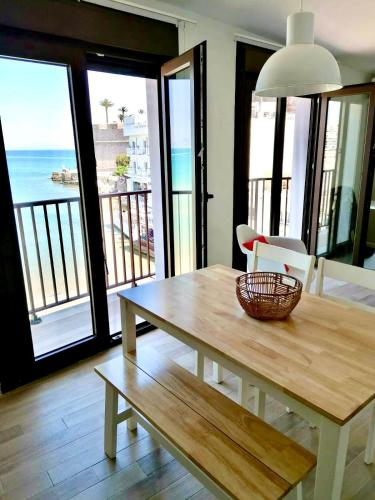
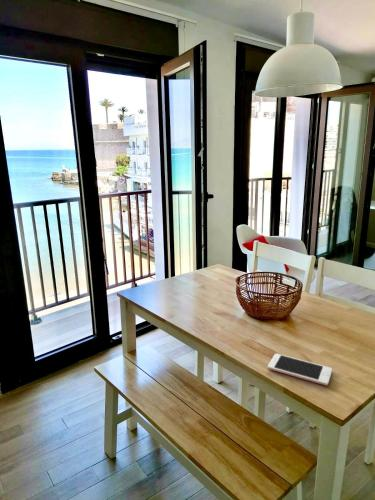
+ cell phone [267,353,333,387]
